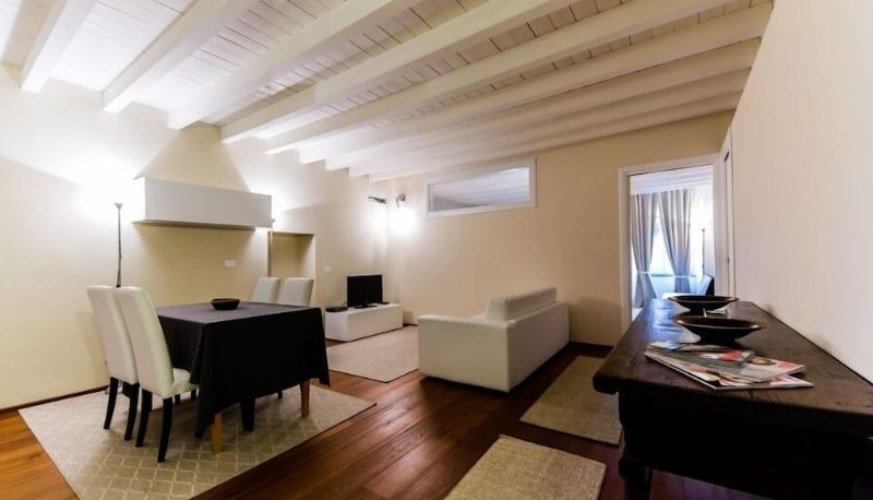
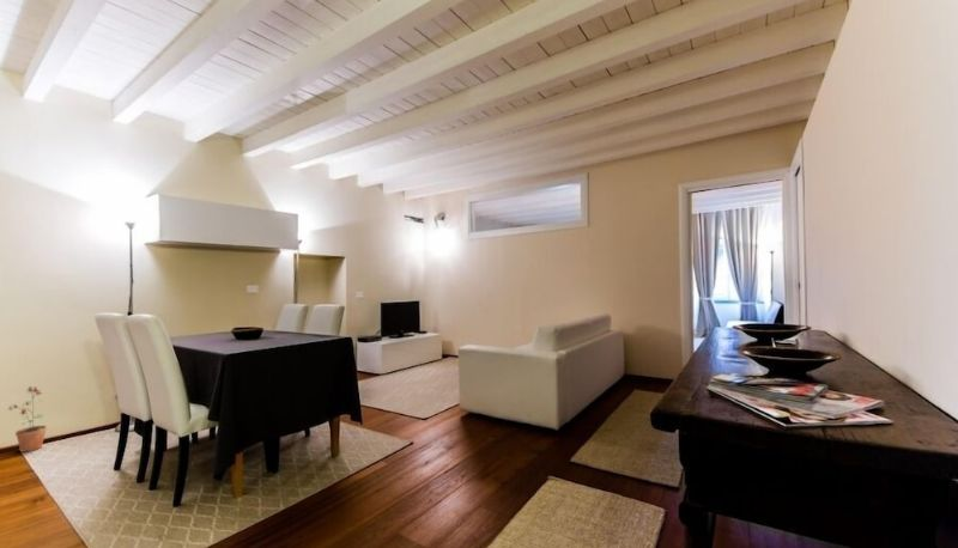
+ potted plant [7,385,48,453]
